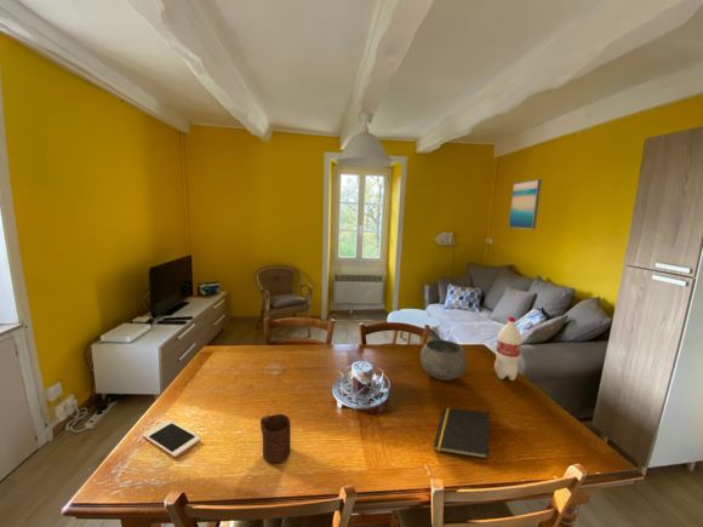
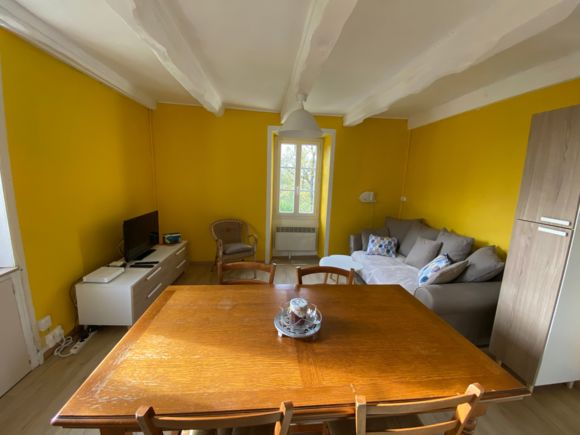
- bowl [419,338,468,382]
- cell phone [142,419,201,459]
- cup [259,413,292,464]
- notepad [433,407,491,460]
- bottle [493,316,522,382]
- wall art [508,178,543,230]
